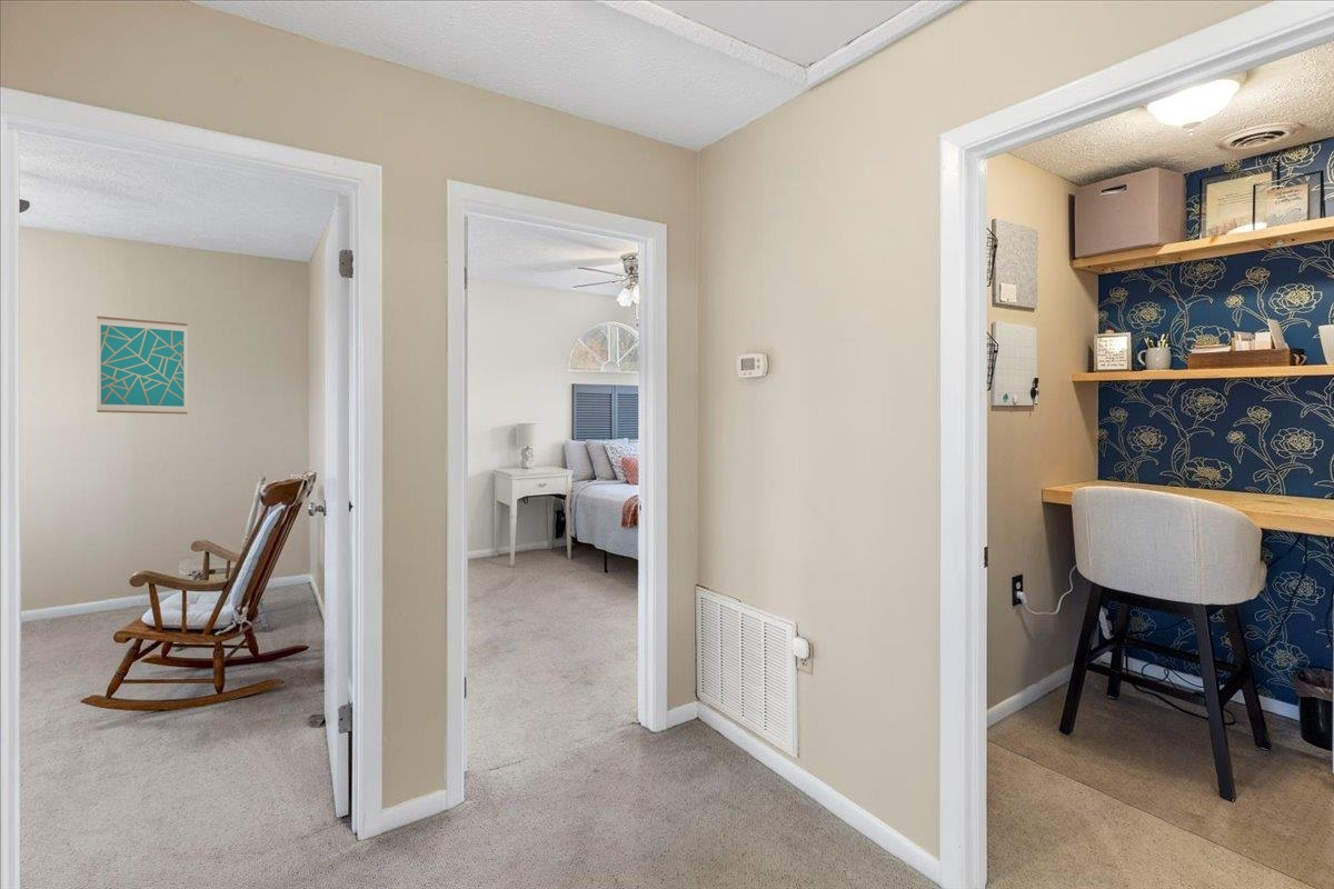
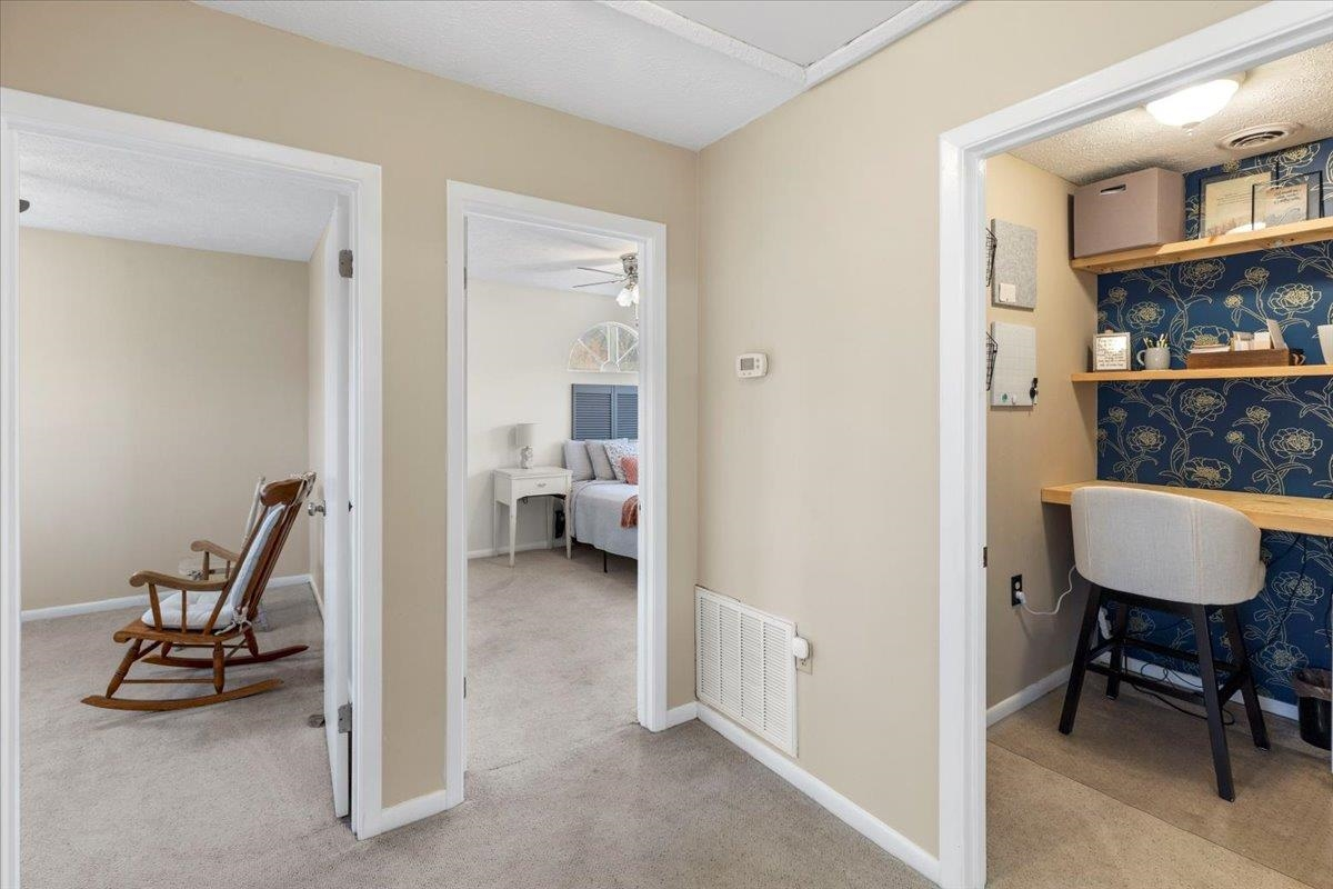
- wall art [96,314,189,416]
